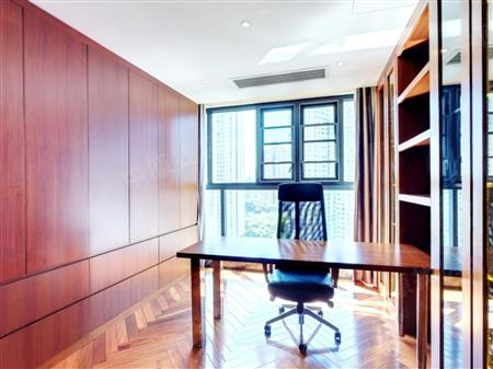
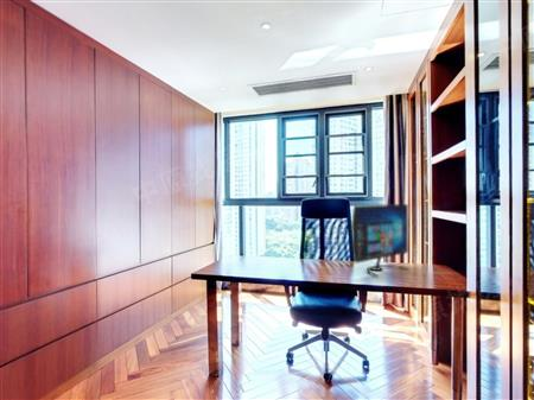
+ computer monitor [350,203,409,278]
